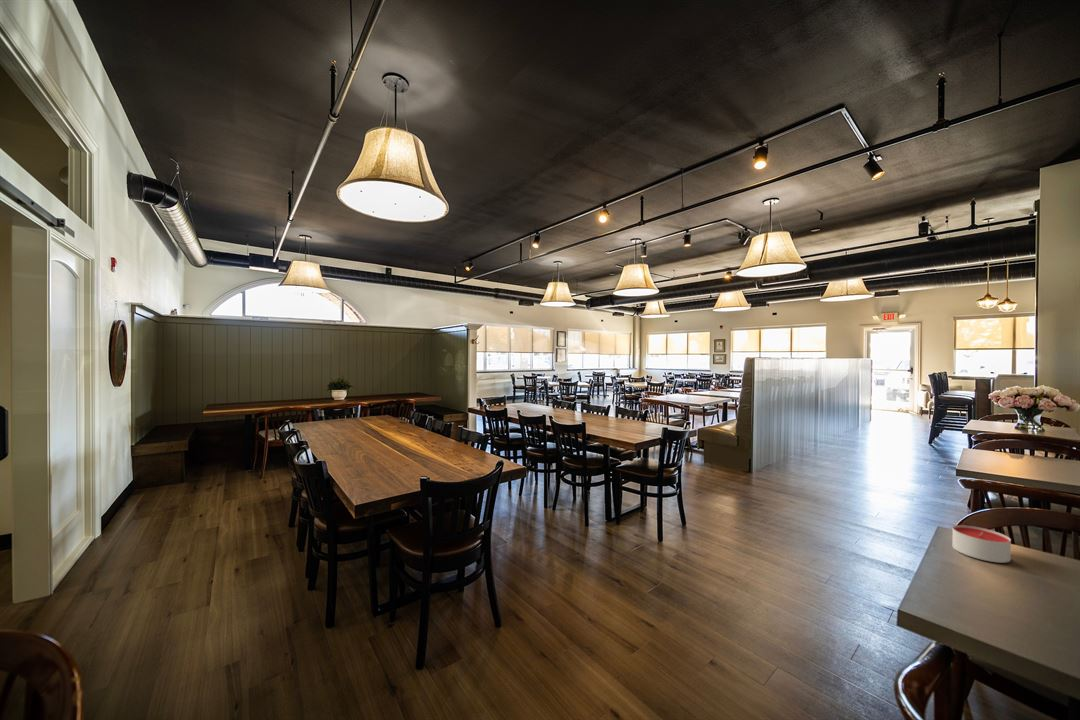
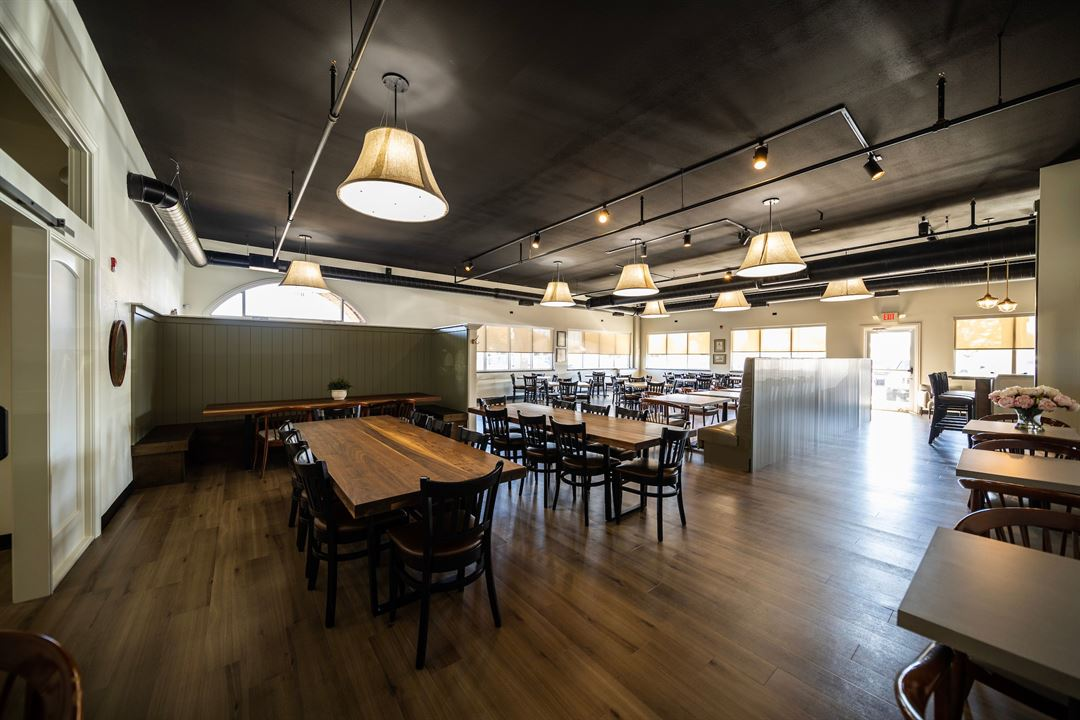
- candle [952,524,1012,564]
